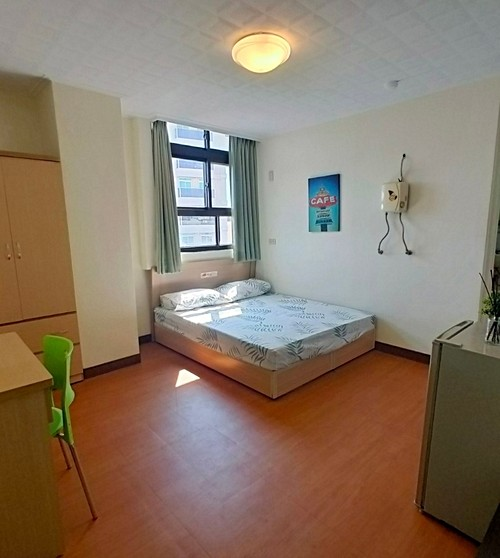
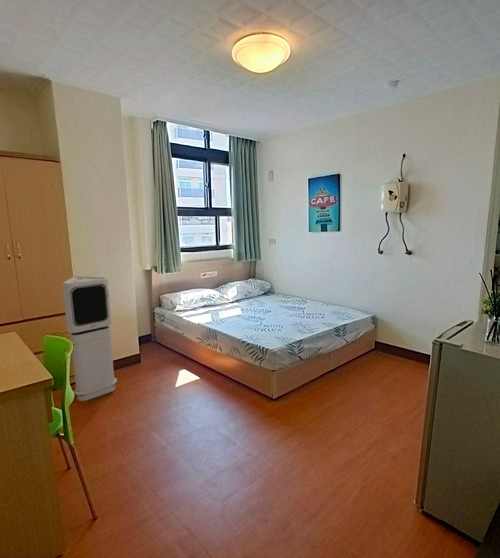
+ air purifier [61,276,118,402]
